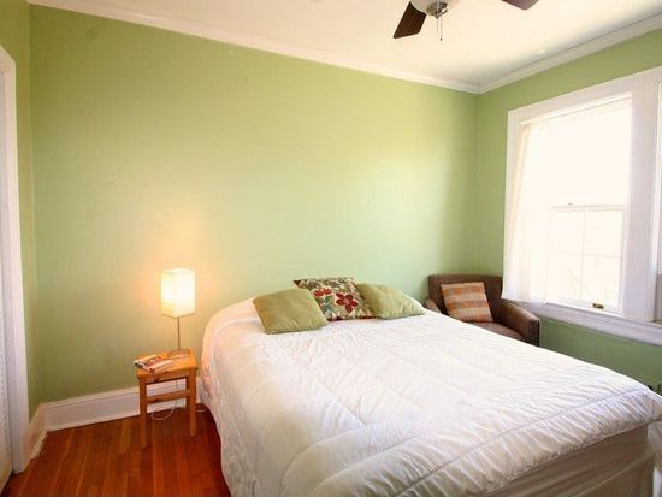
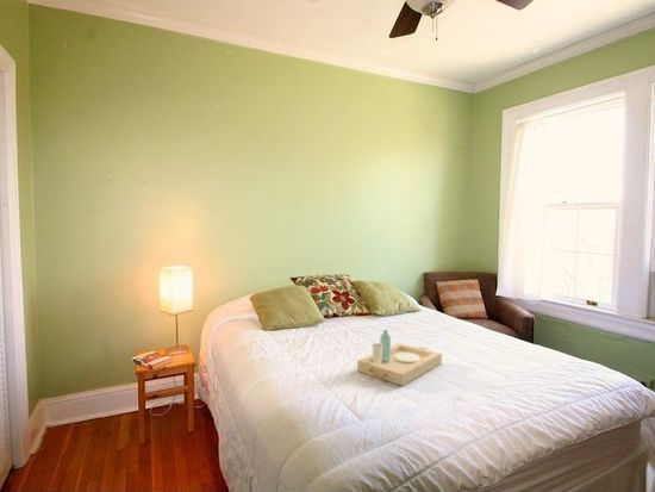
+ serving tray [356,329,443,387]
